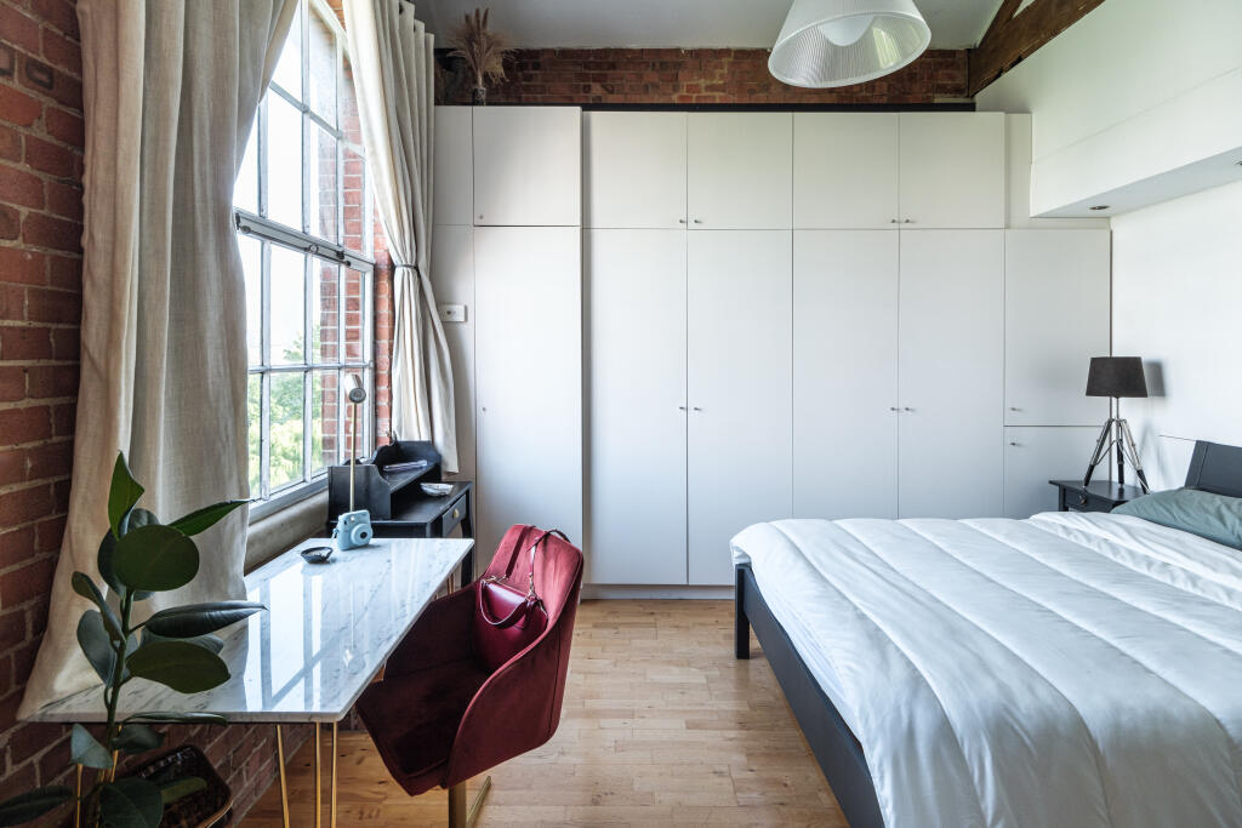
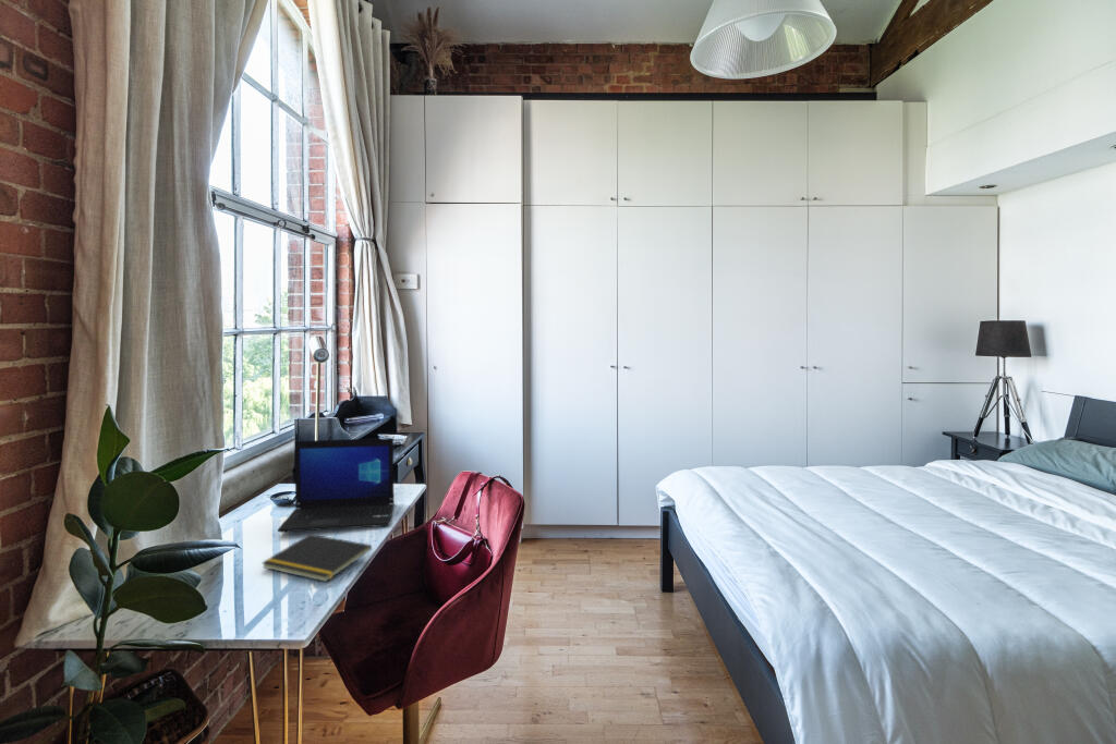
+ laptop [277,437,396,533]
+ notepad [260,533,373,583]
